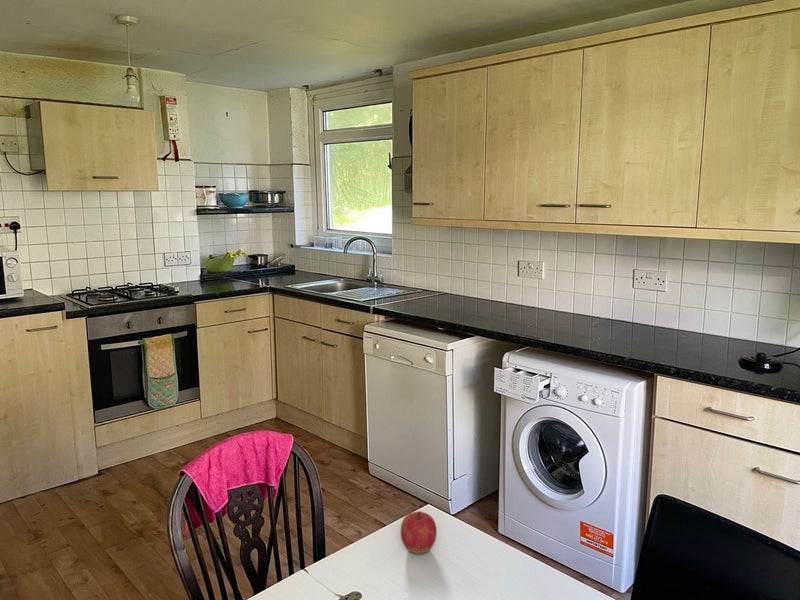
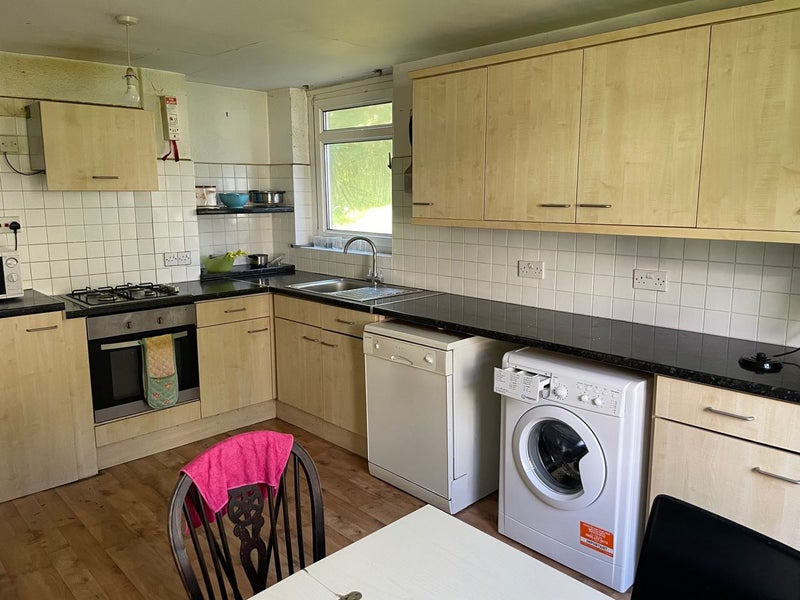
- apple [400,510,437,555]
